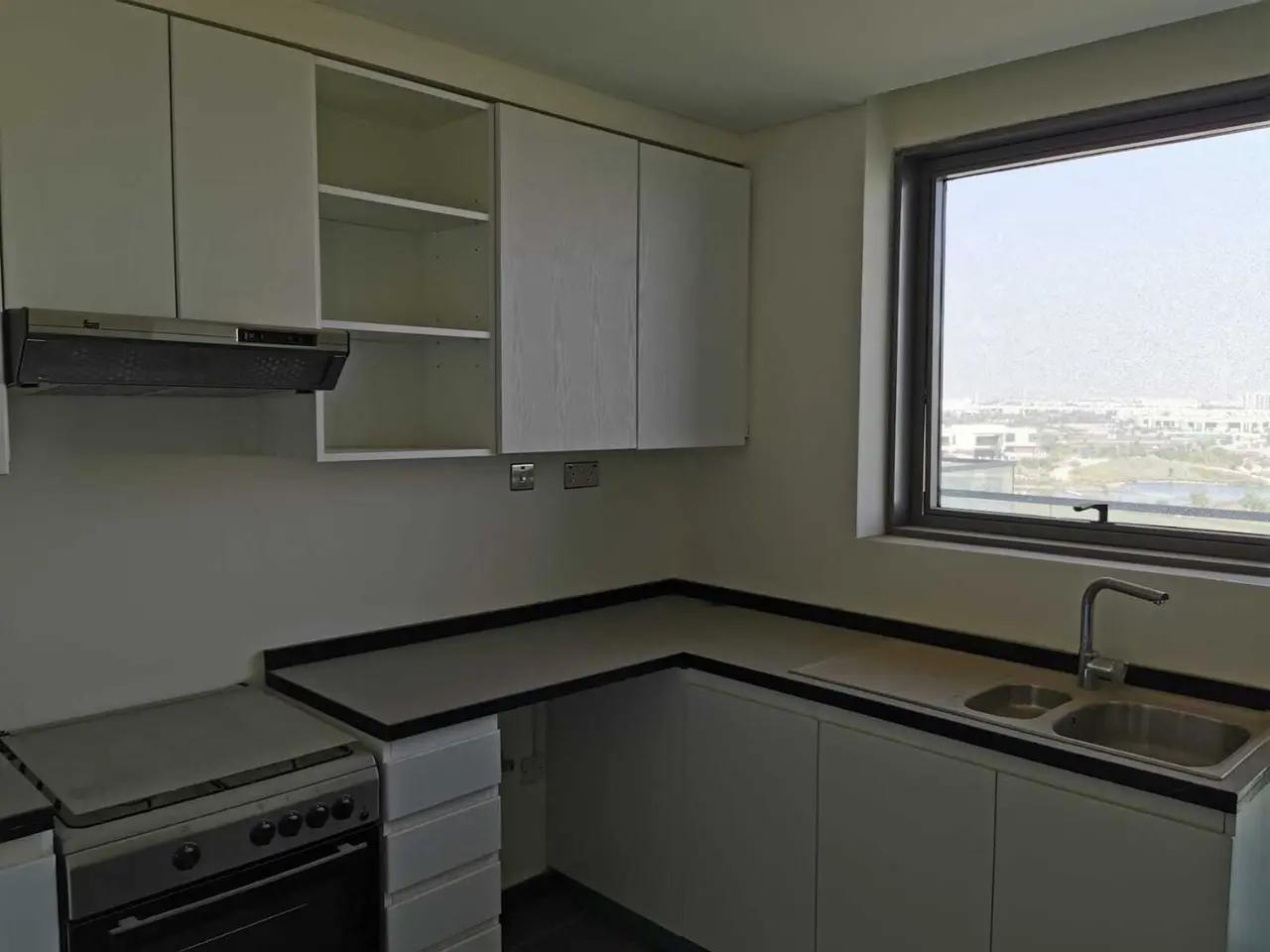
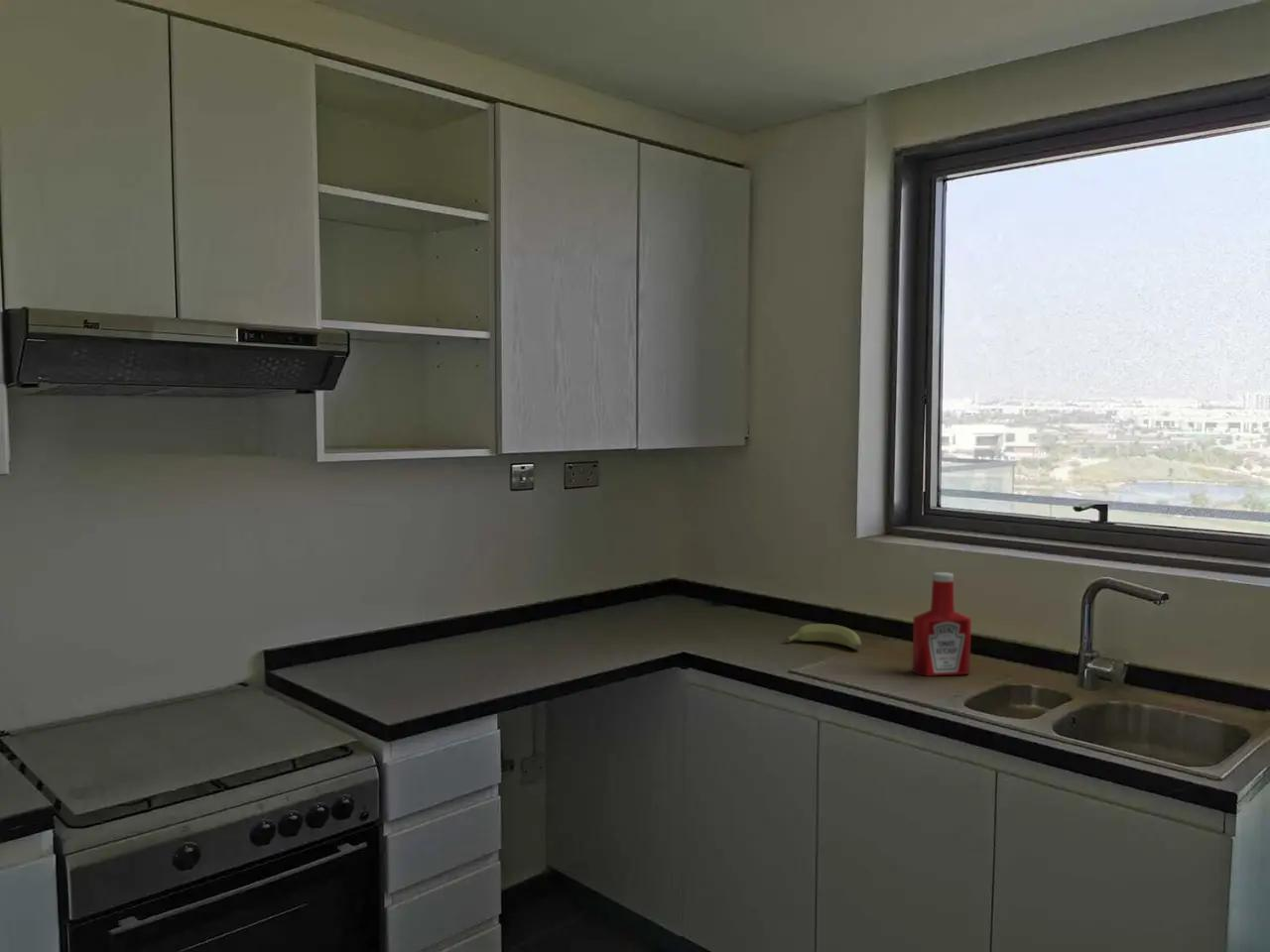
+ banana [785,623,862,651]
+ soap bottle [912,571,972,677]
